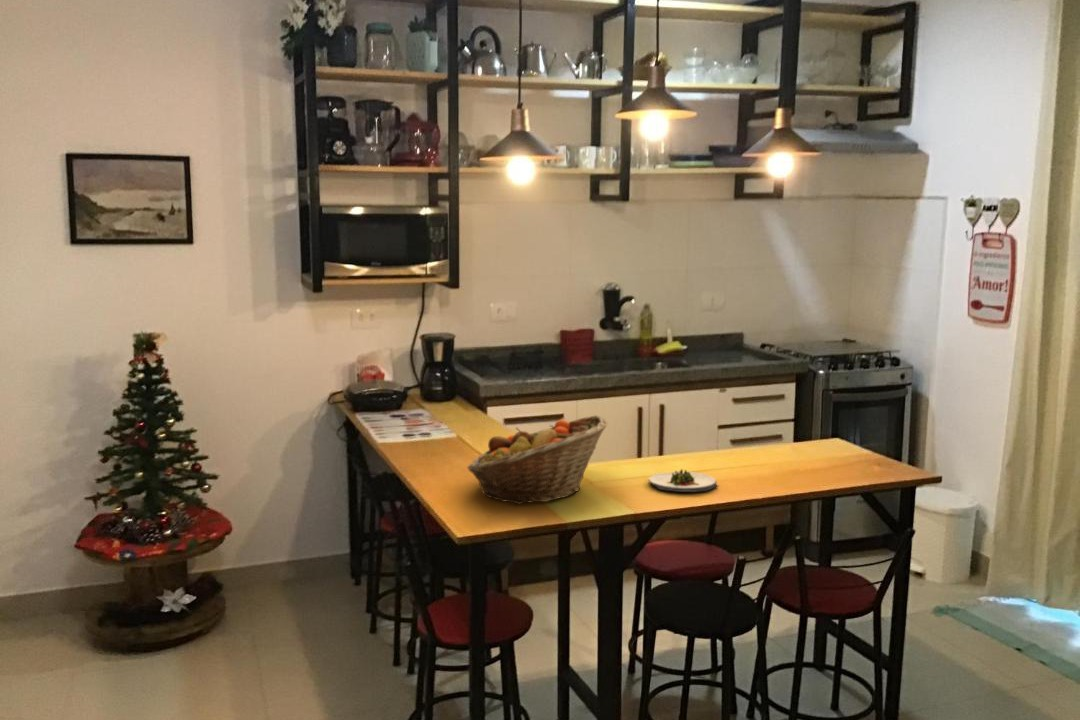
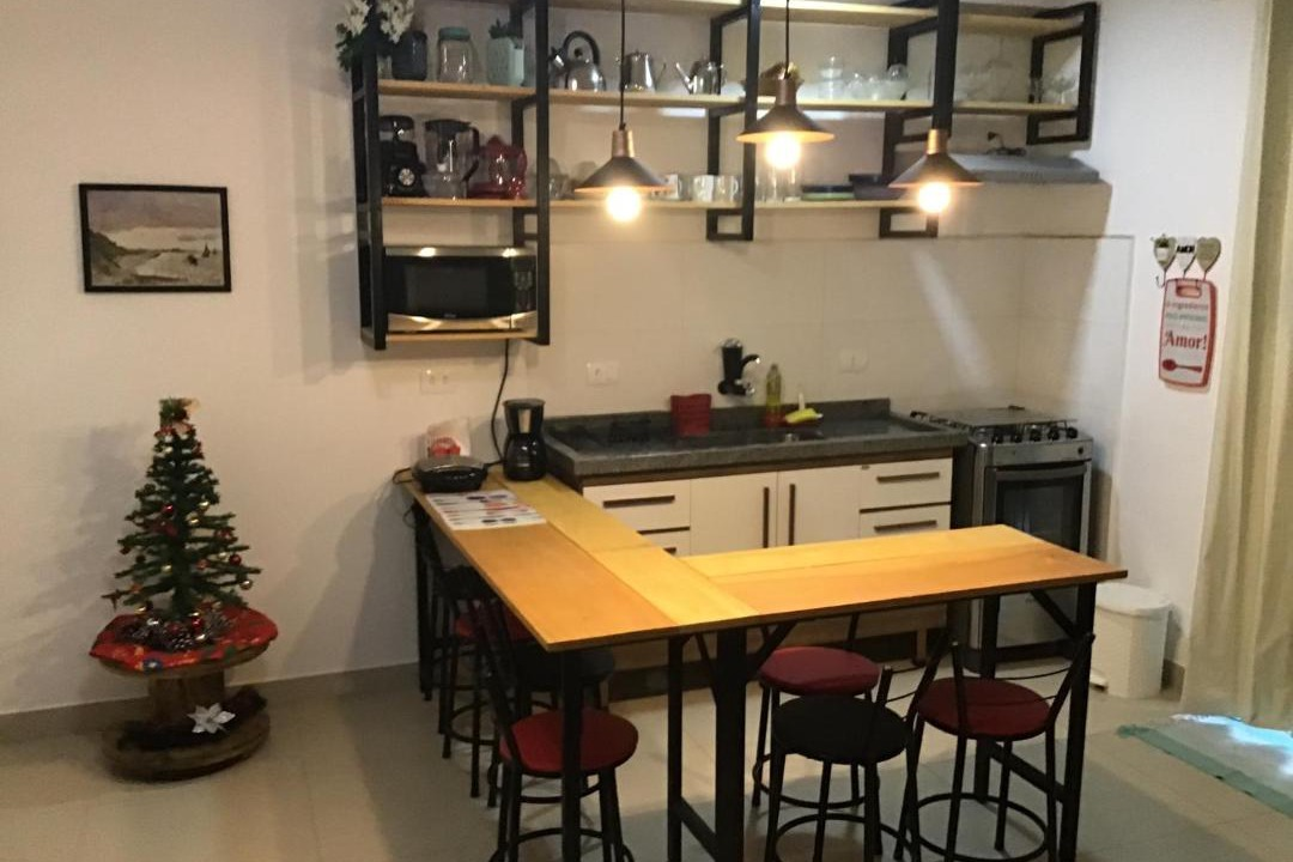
- fruit basket [466,414,608,505]
- salad plate [647,468,718,493]
